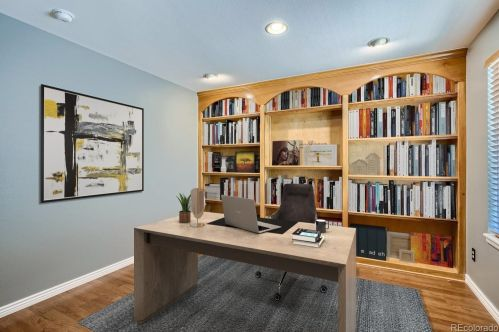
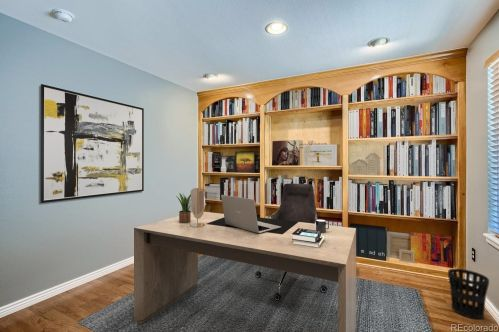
+ wastebasket [447,268,490,320]
